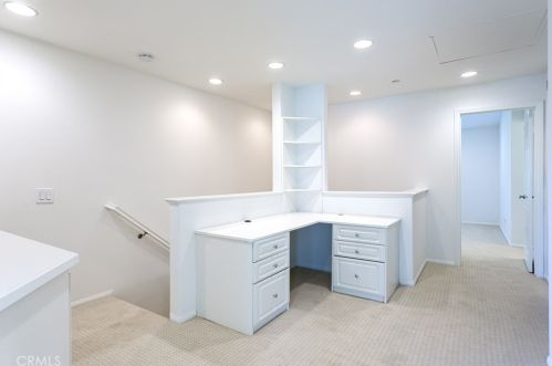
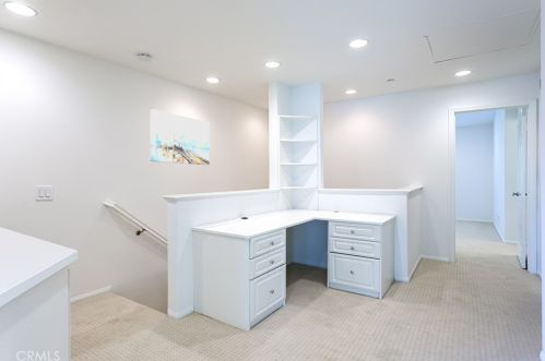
+ wall art [150,108,211,166]
